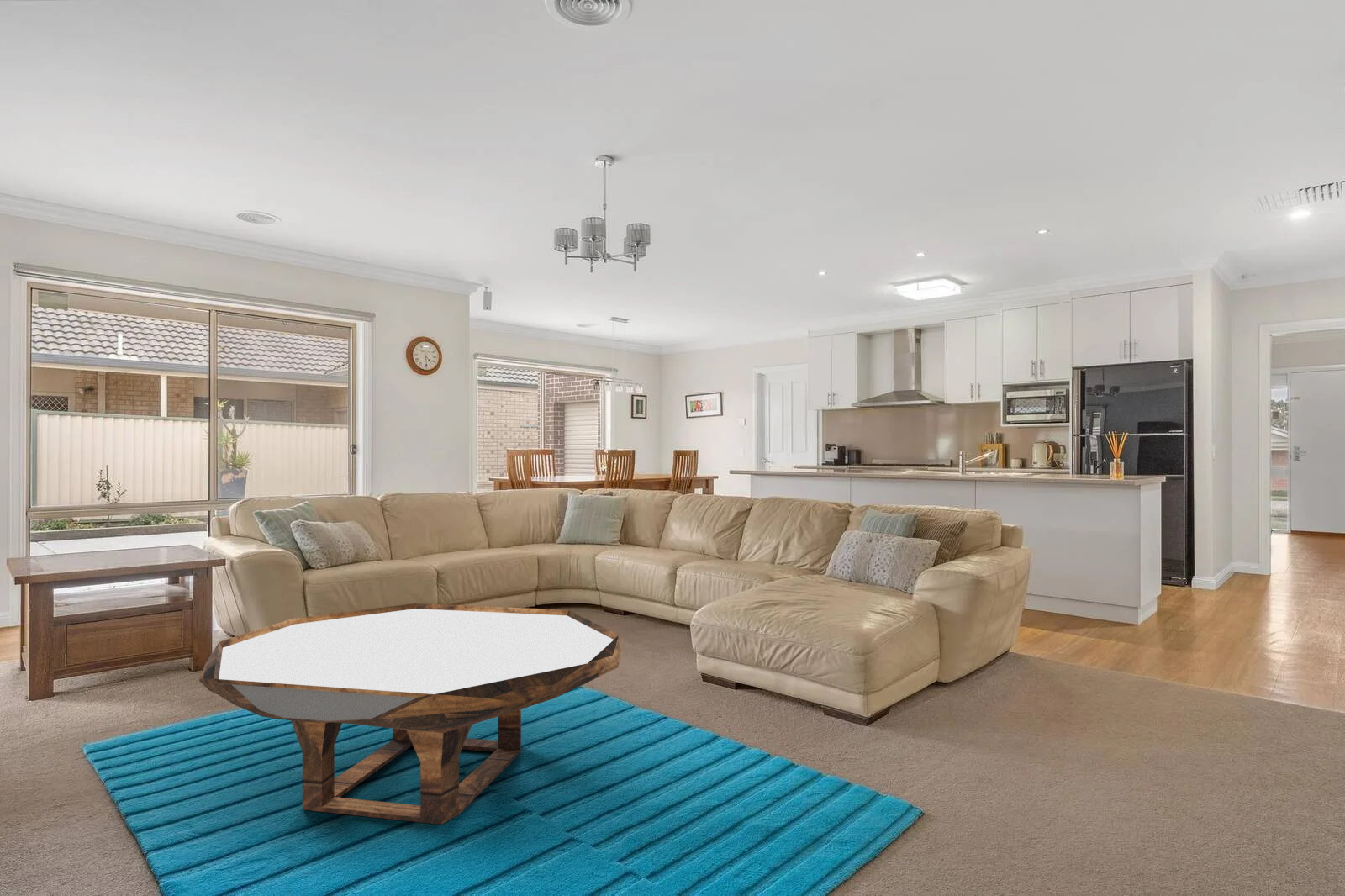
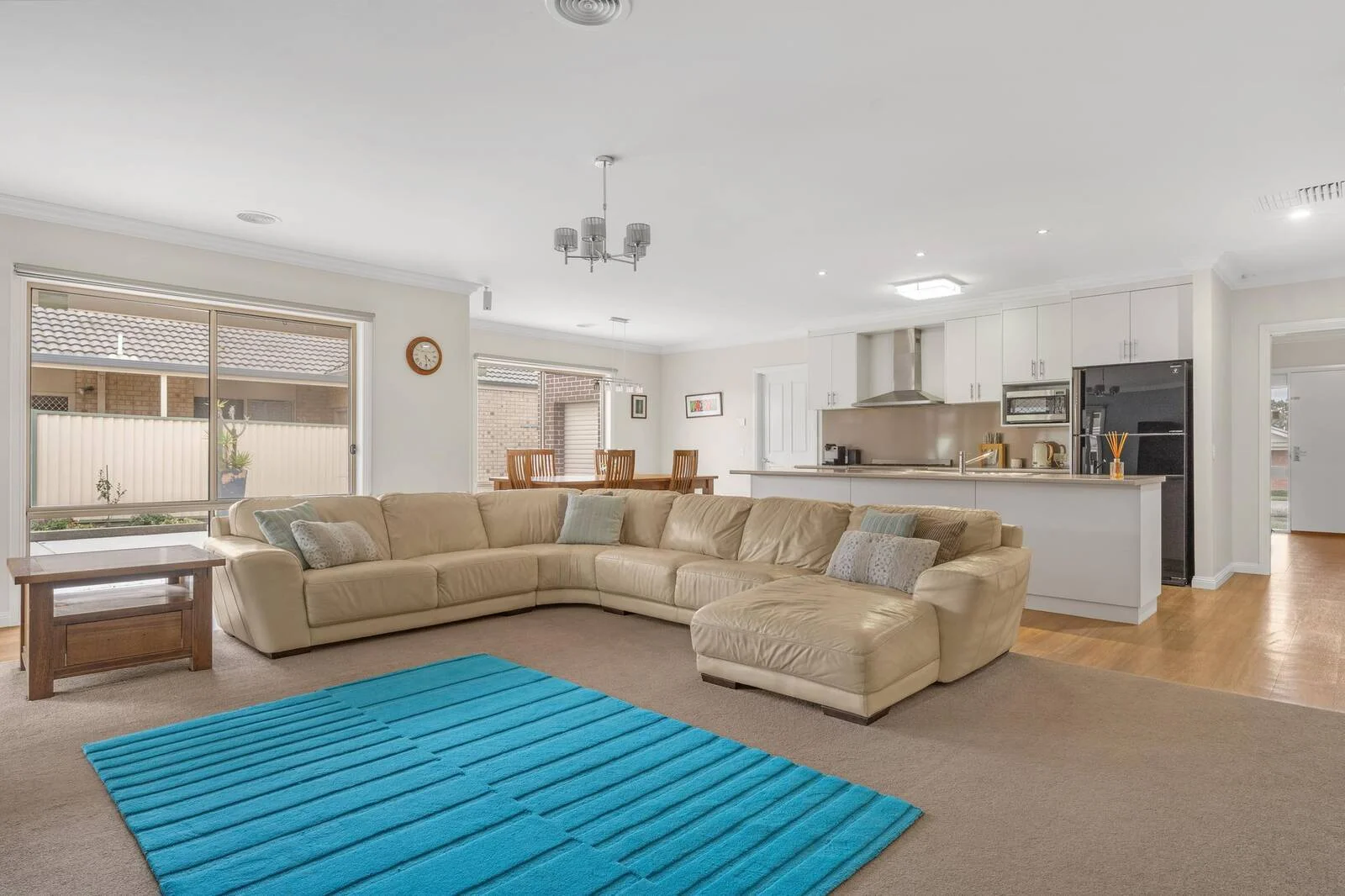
- coffee table [198,603,621,825]
